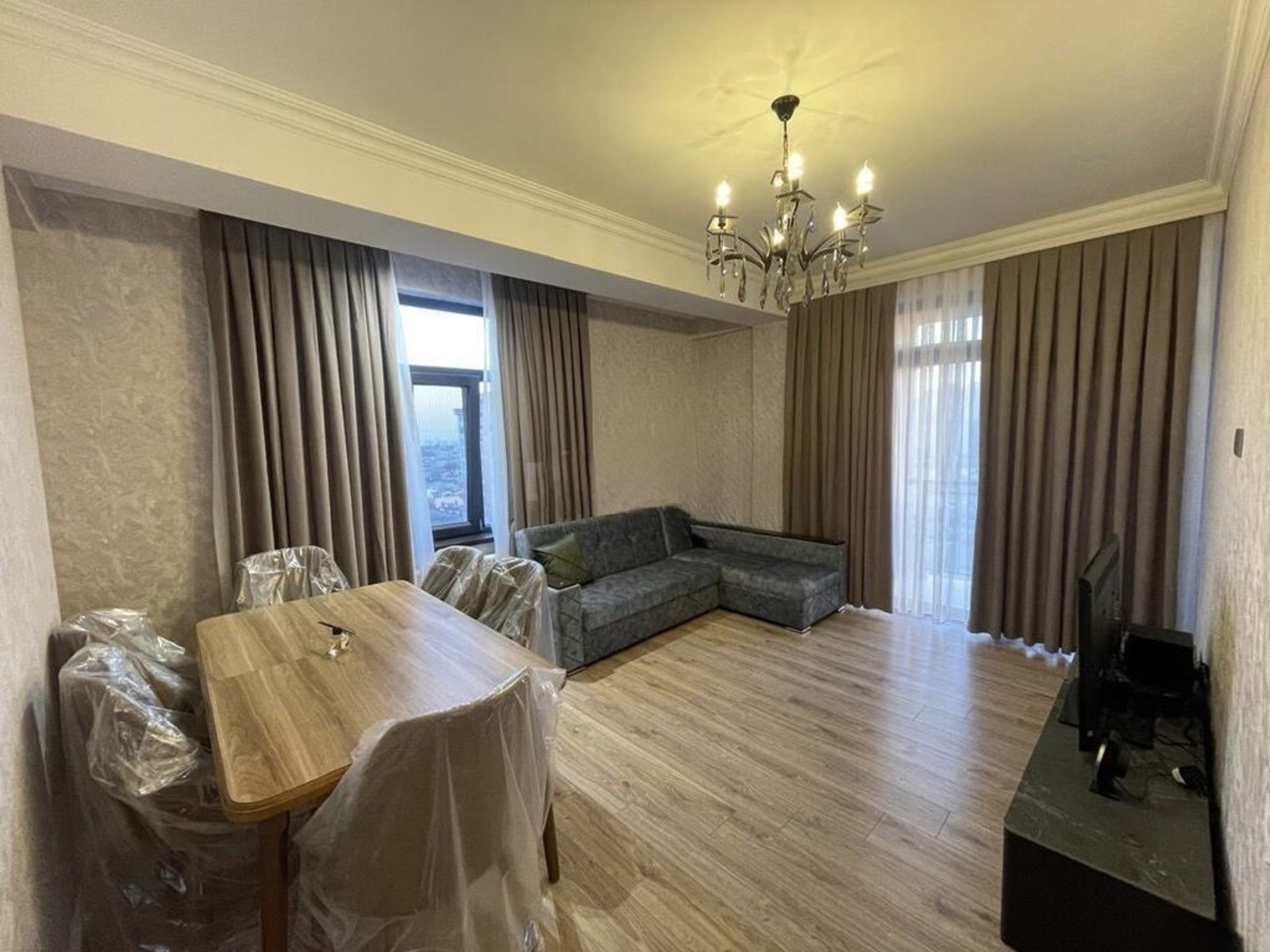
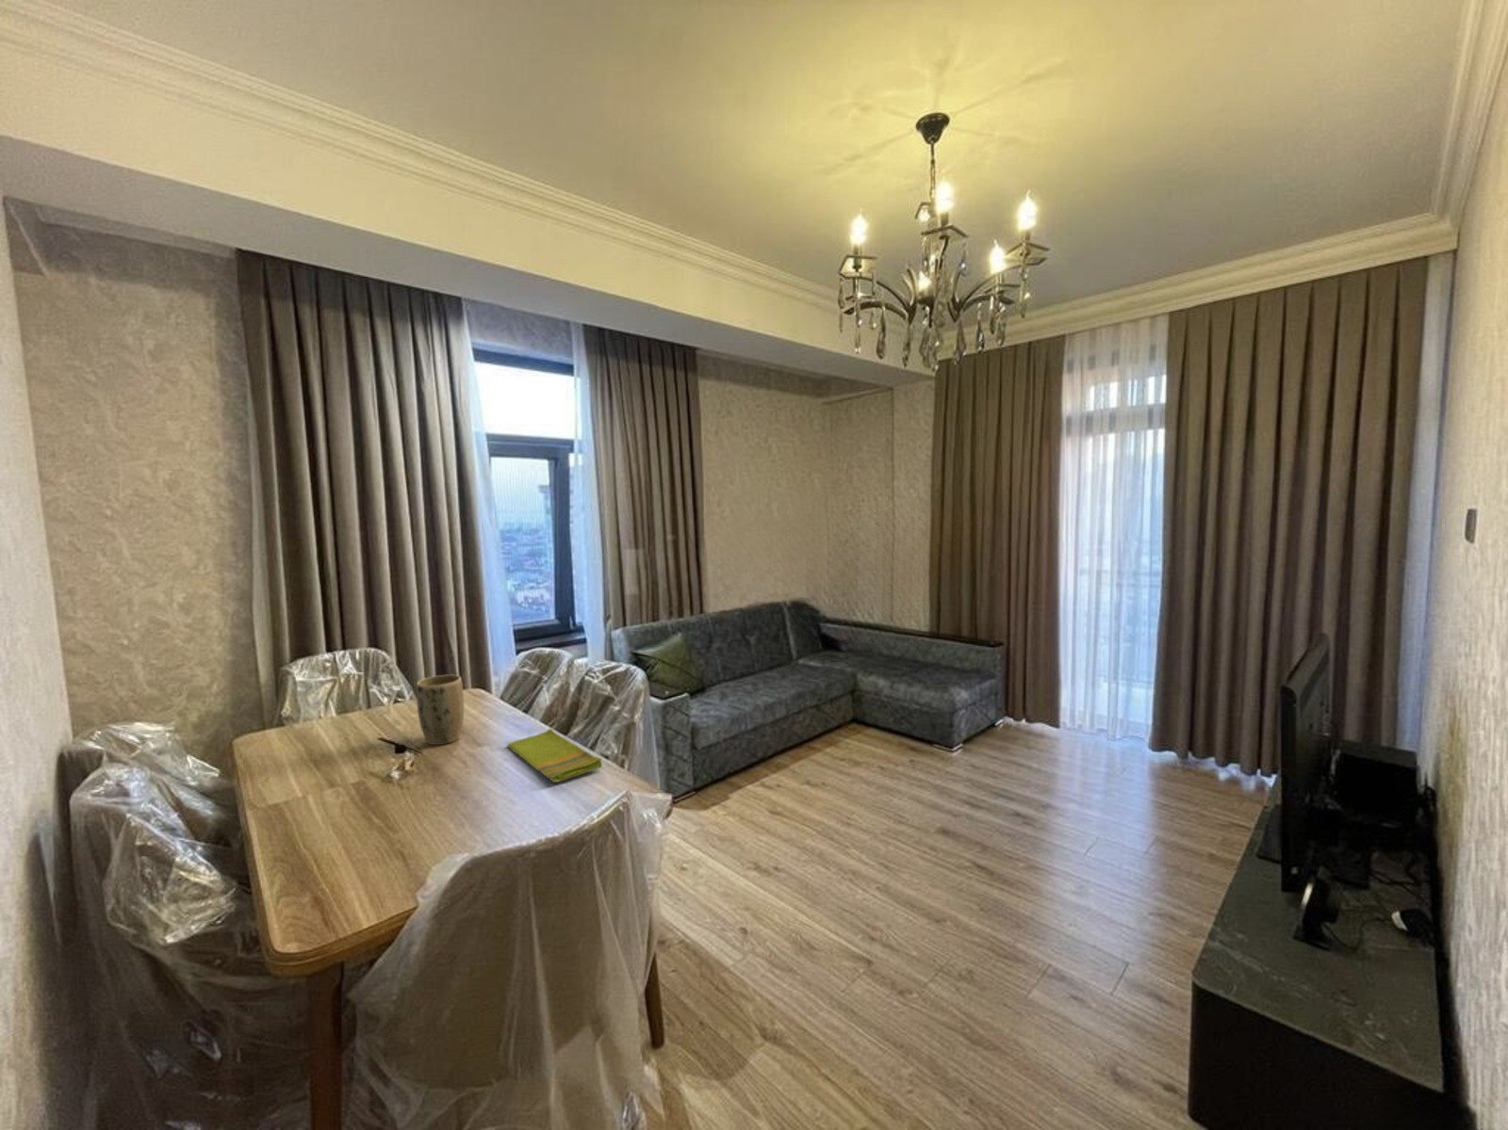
+ plant pot [416,674,464,745]
+ dish towel [506,728,603,783]
